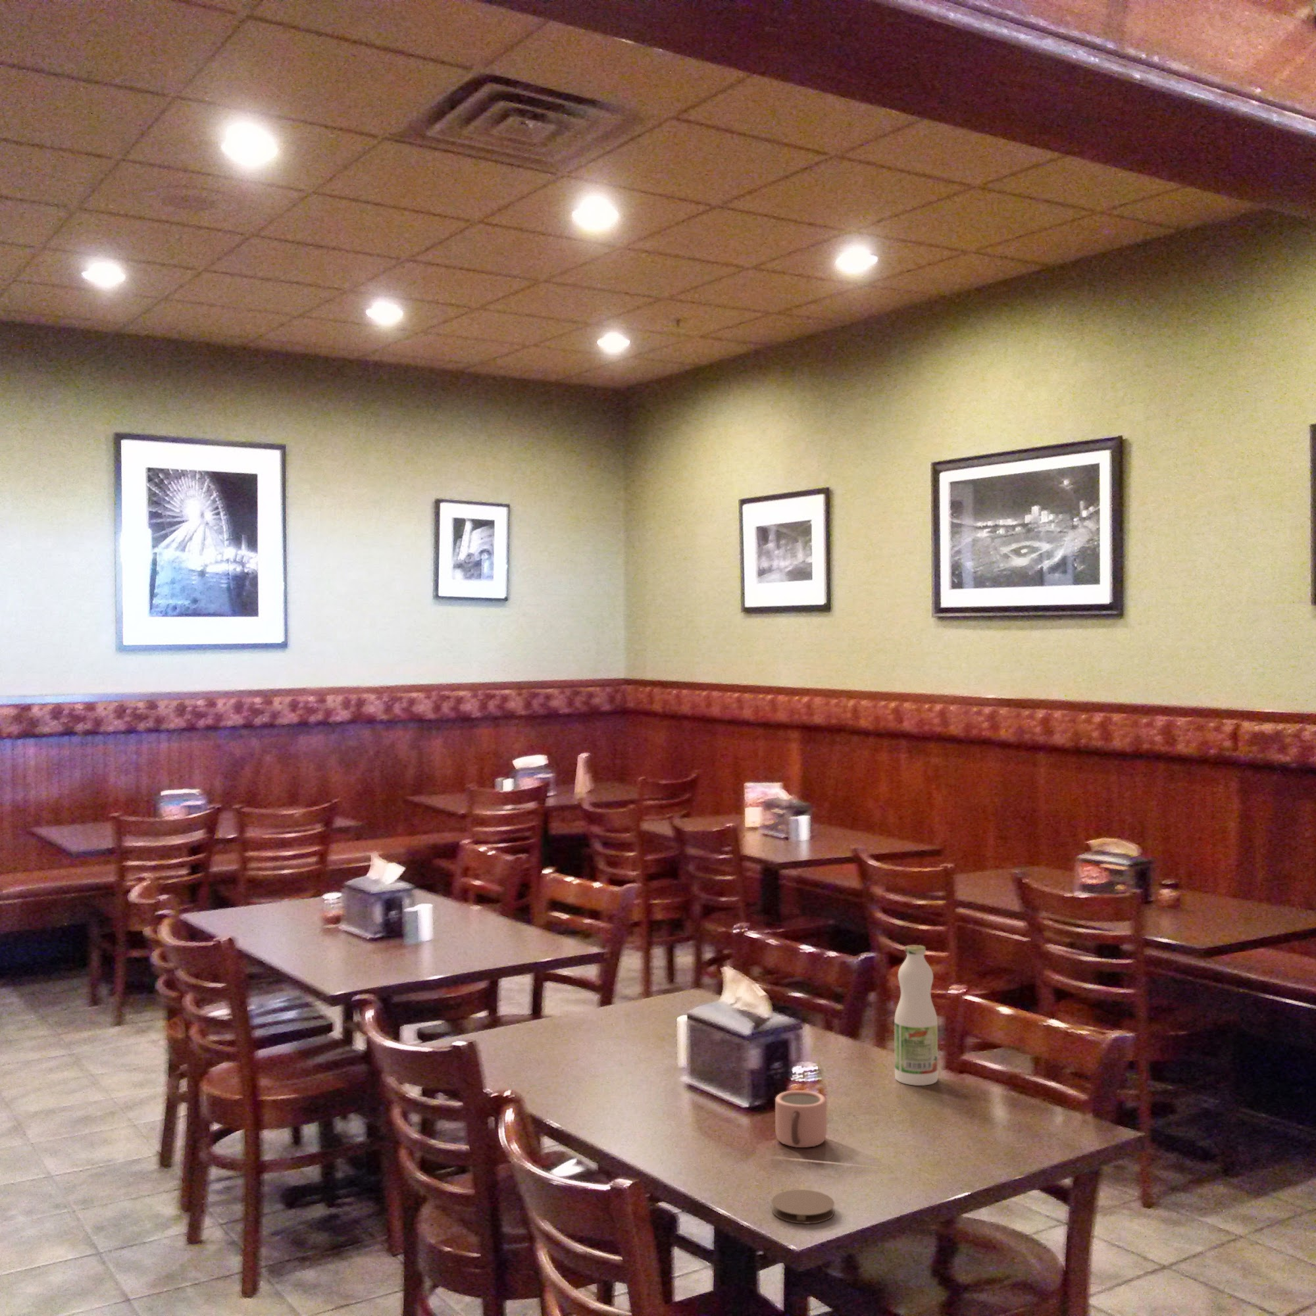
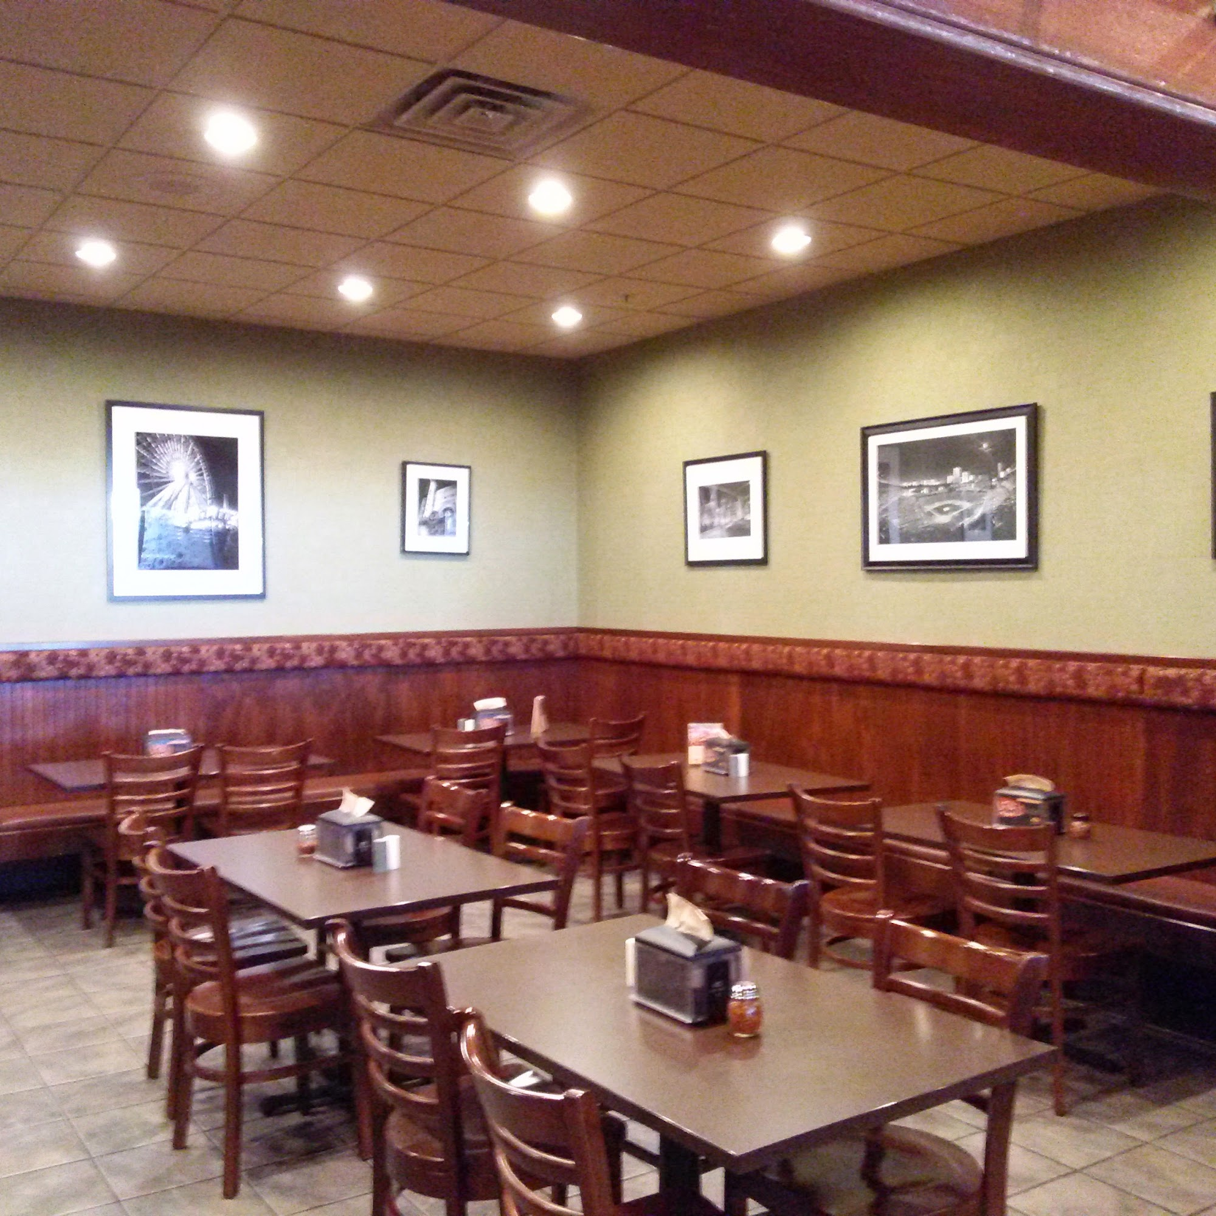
- coaster [771,1189,835,1224]
- juice bottle [893,945,939,1086]
- mug [775,1089,827,1148]
